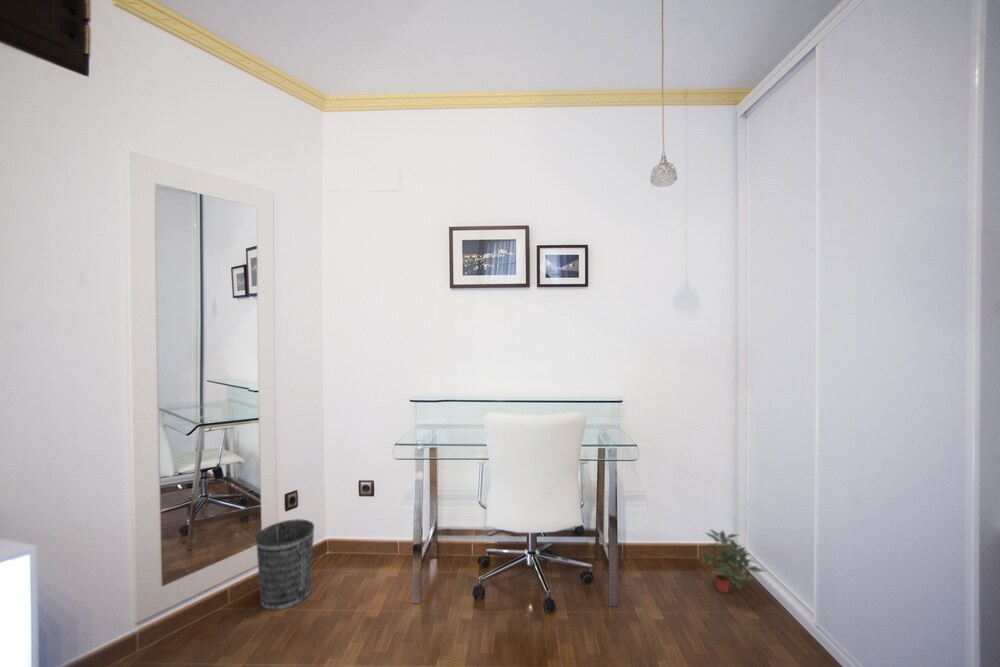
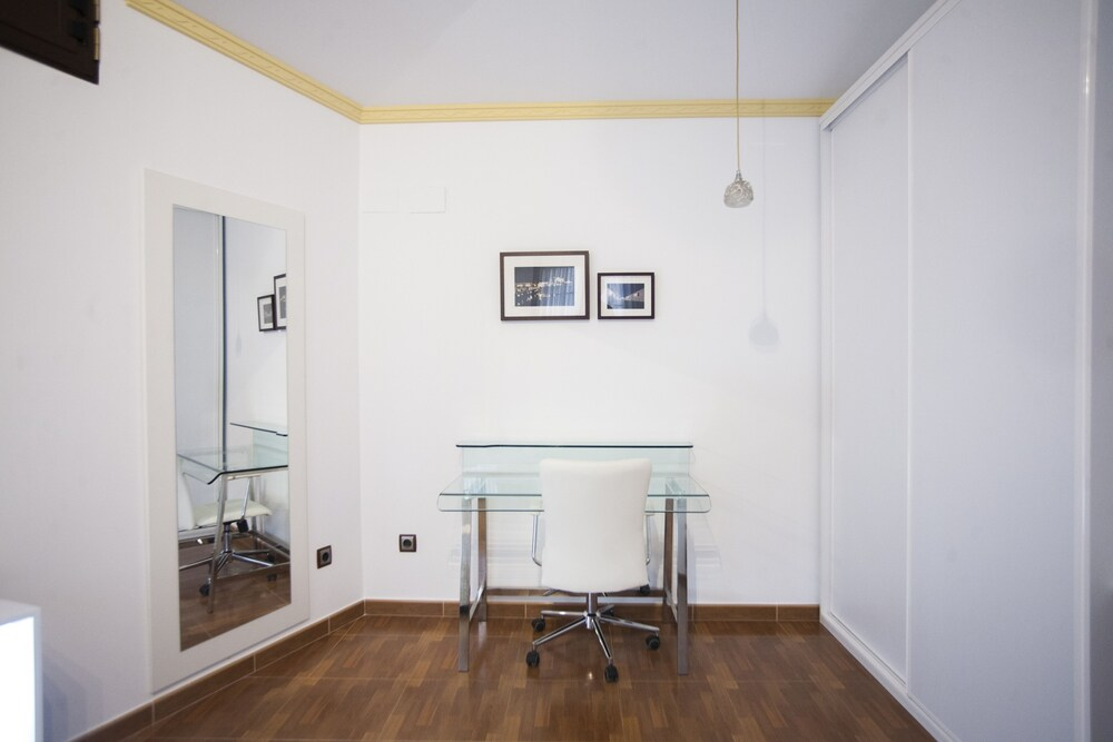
- wastebasket [255,518,315,611]
- potted plant [698,528,767,594]
